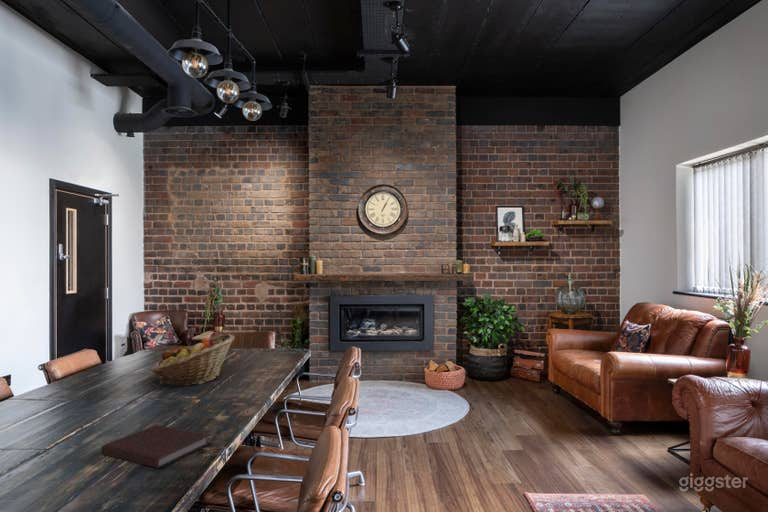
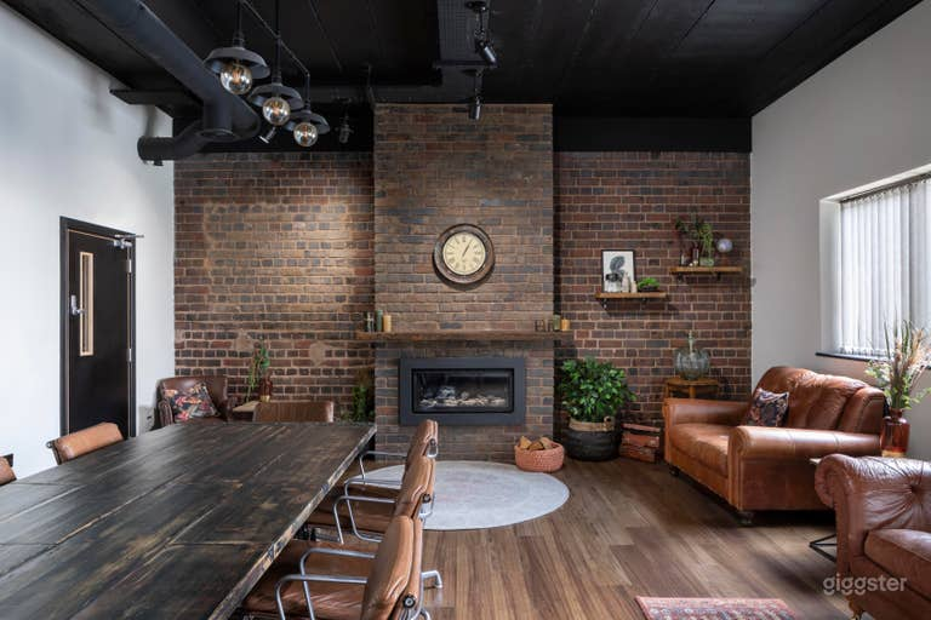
- fruit basket [149,333,235,388]
- notebook [100,424,211,469]
